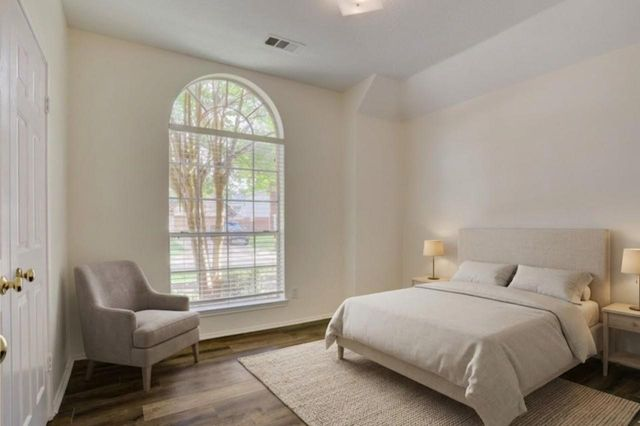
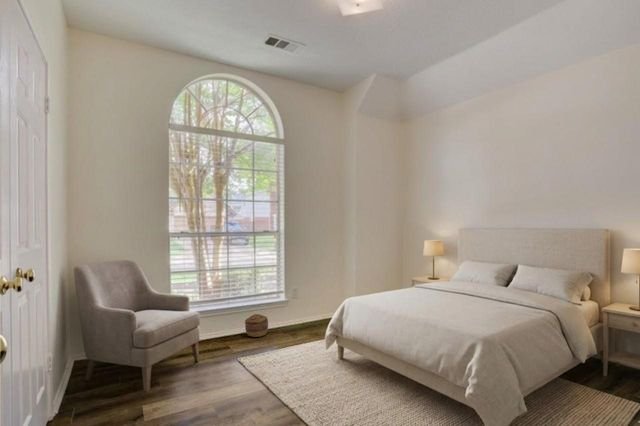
+ basket [244,313,269,338]
